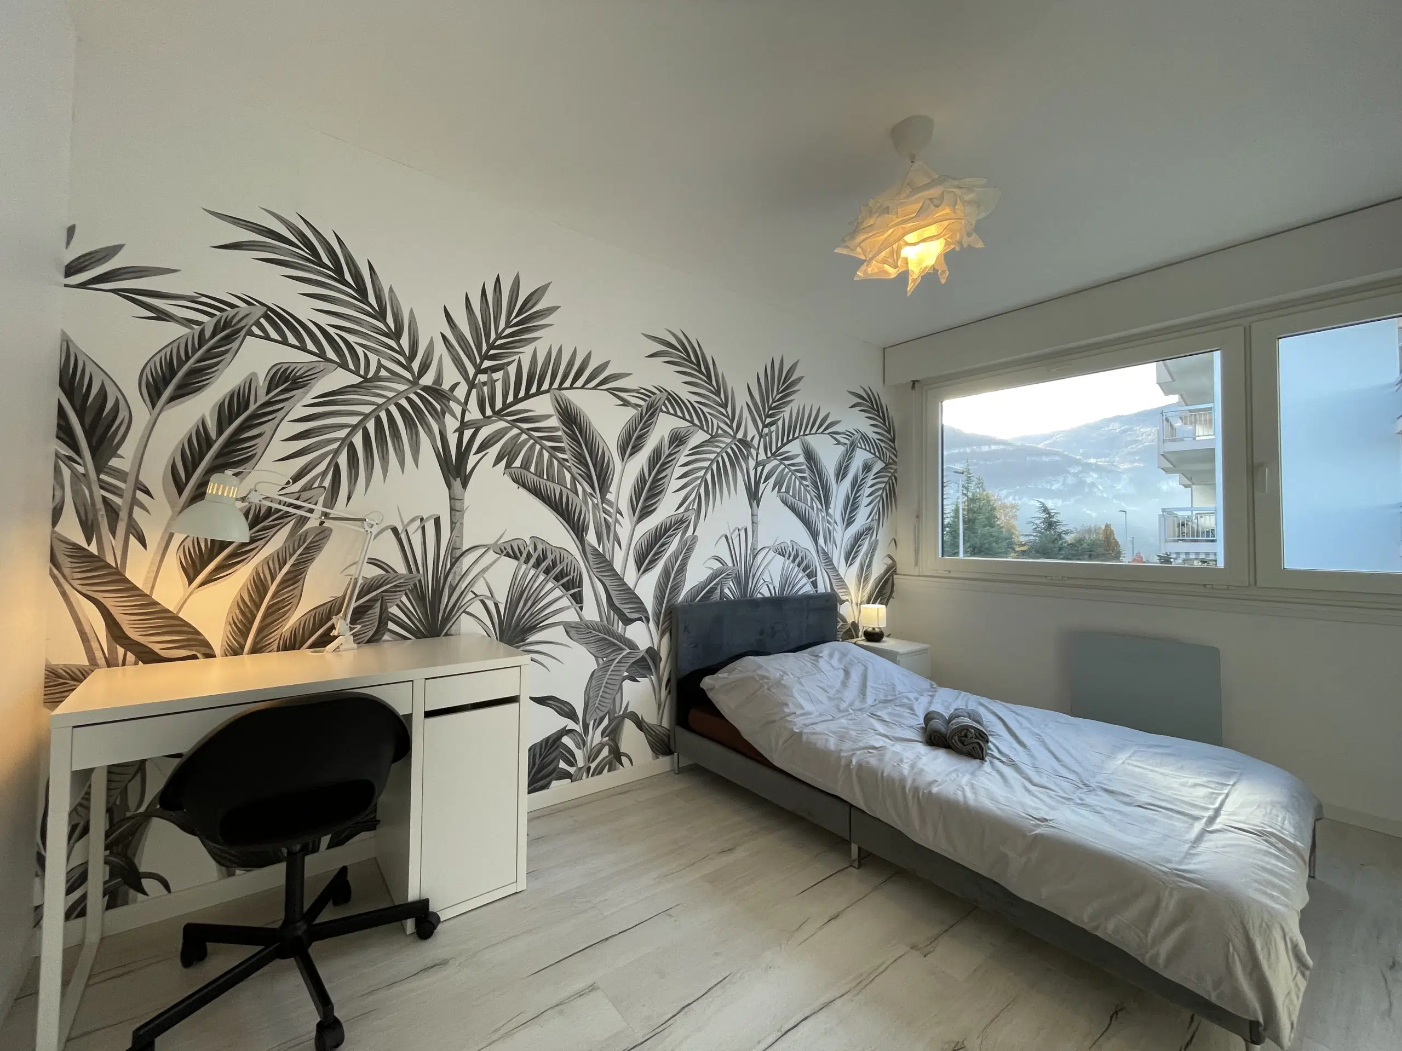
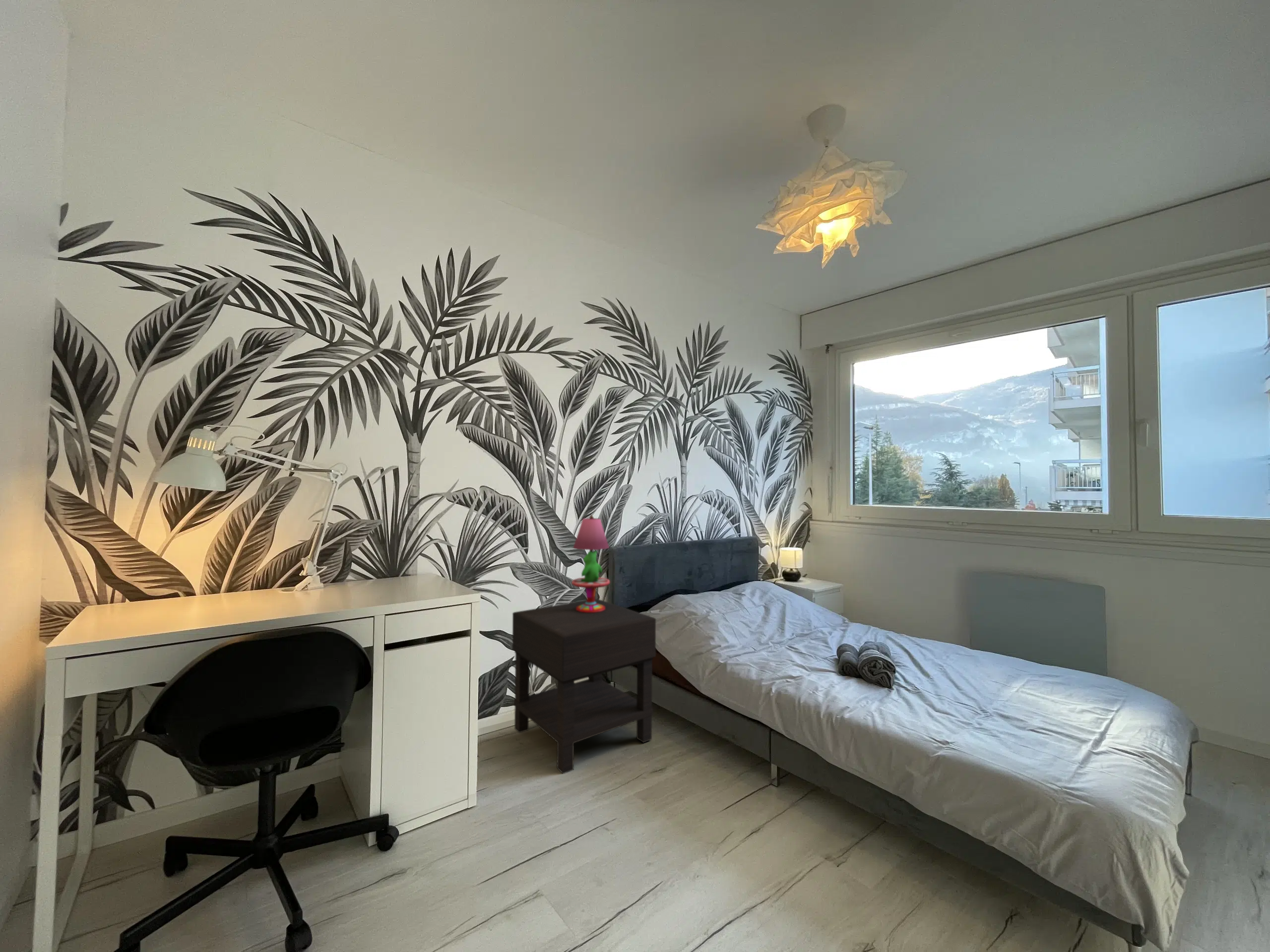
+ nightstand [512,598,656,774]
+ table lamp [572,514,610,613]
